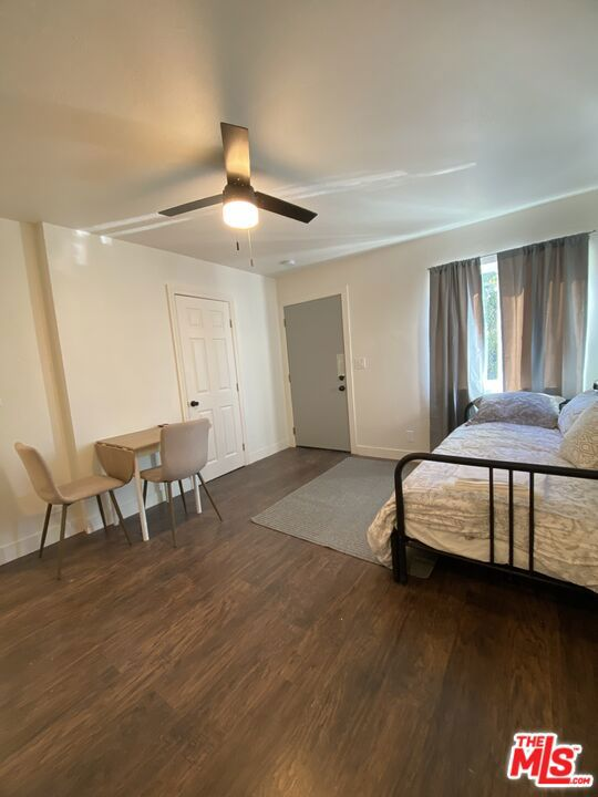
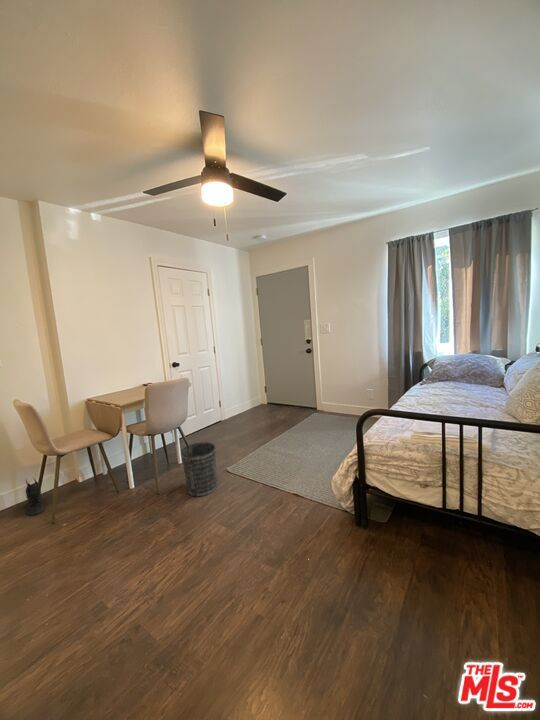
+ sneaker [25,477,45,516]
+ wastebasket [180,441,218,498]
